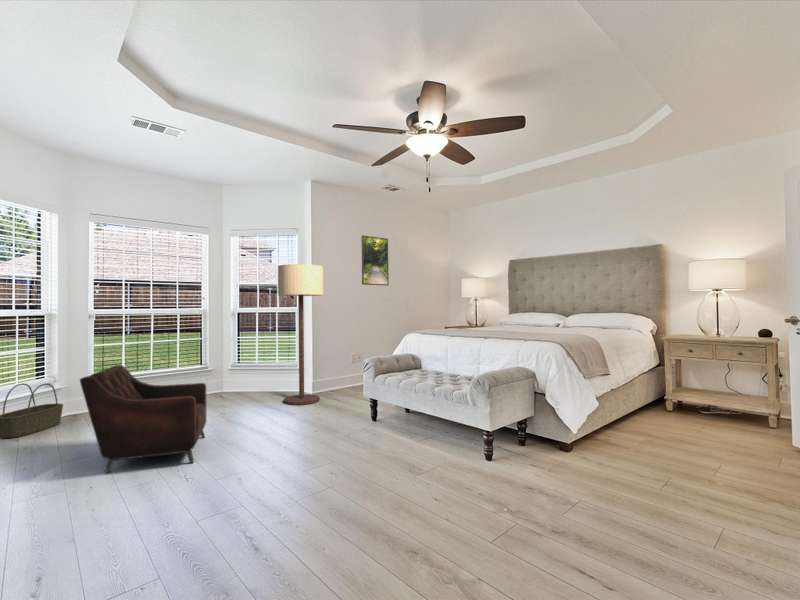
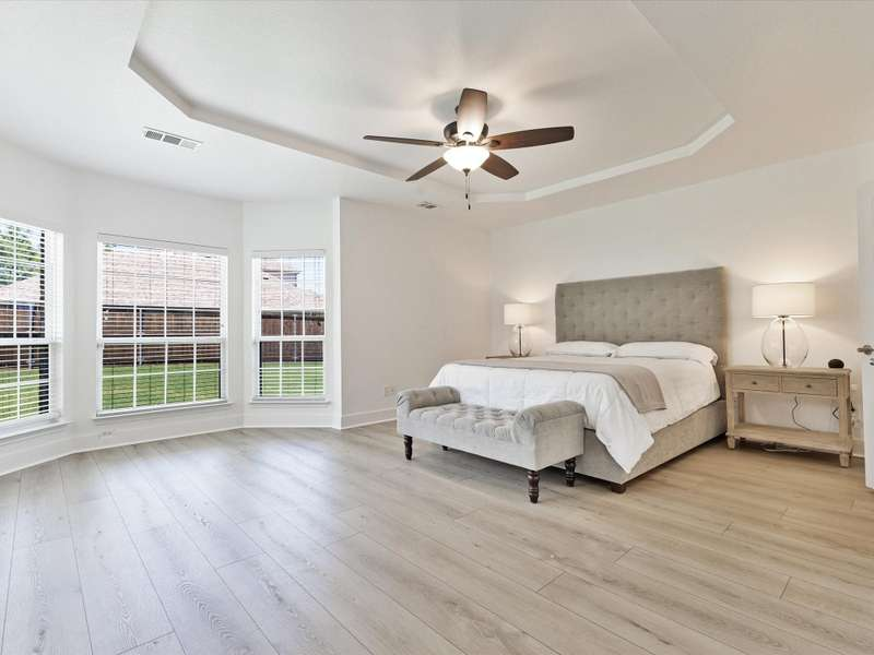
- floor lamp [277,263,324,406]
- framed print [361,234,390,286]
- armchair [79,364,207,474]
- basket [0,383,64,439]
